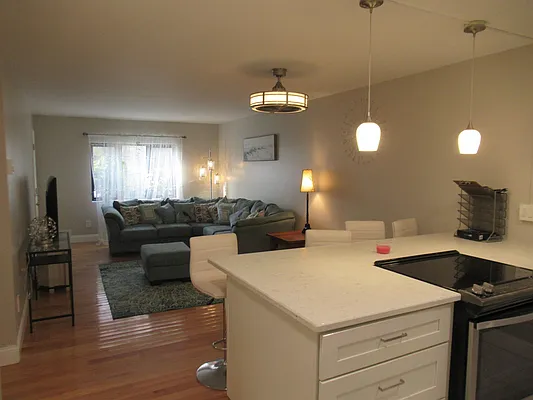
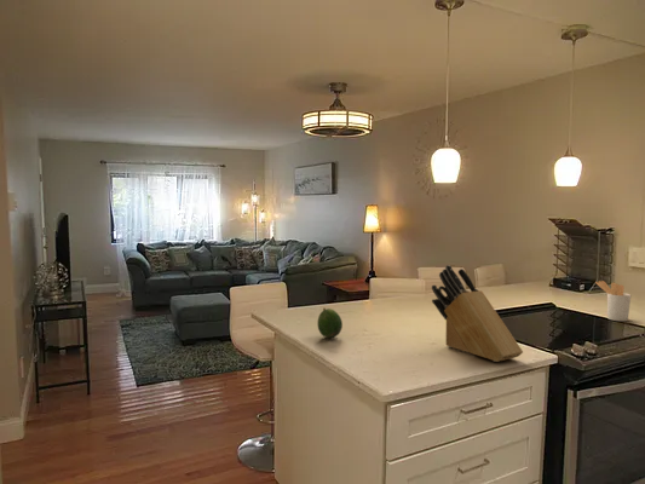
+ utensil holder [594,280,632,322]
+ knife block [431,264,524,363]
+ fruit [317,307,344,339]
